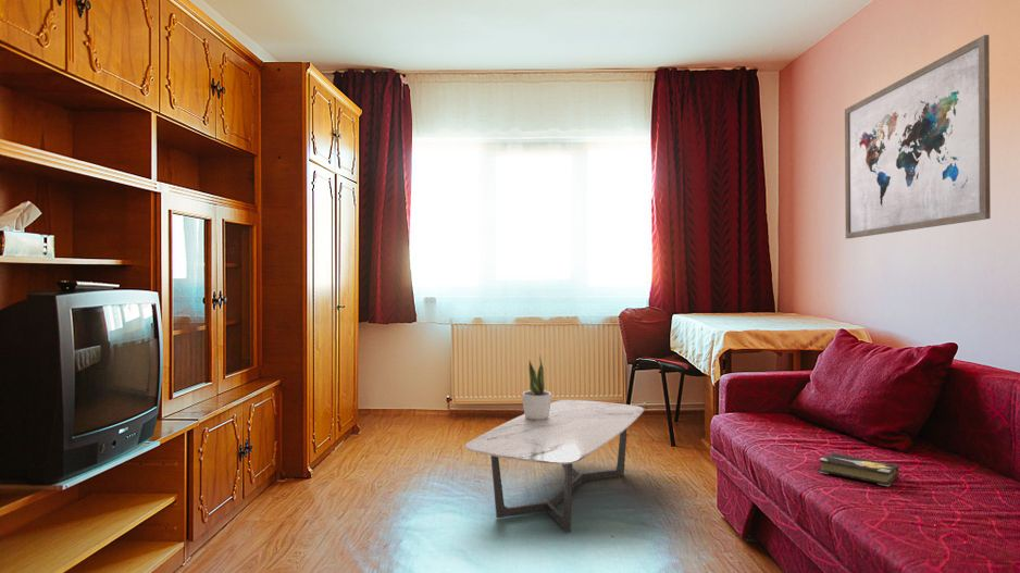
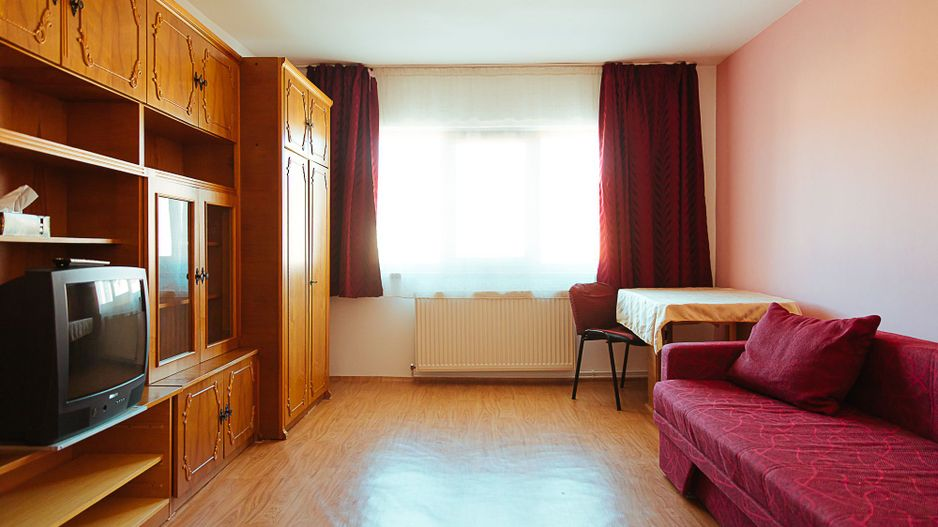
- coffee table [464,399,645,534]
- potted plant [521,354,552,420]
- hardback book [818,452,900,487]
- wall art [844,34,992,239]
